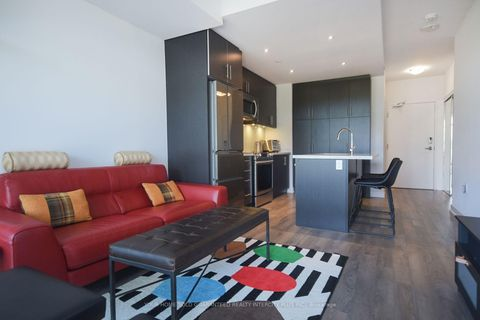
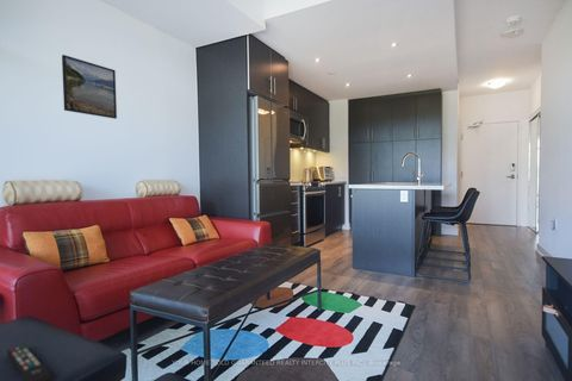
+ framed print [61,54,118,119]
+ remote control [6,343,52,381]
